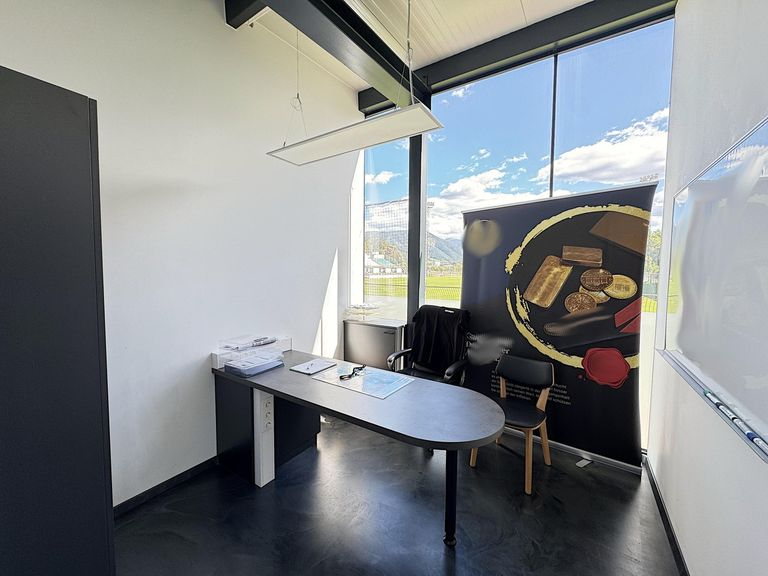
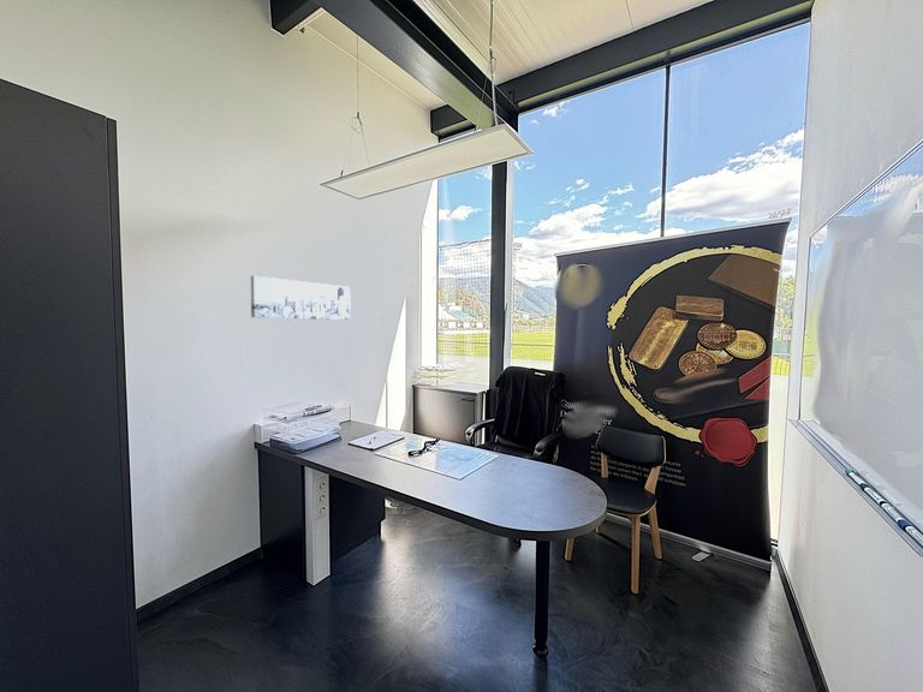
+ wall art [250,275,352,321]
